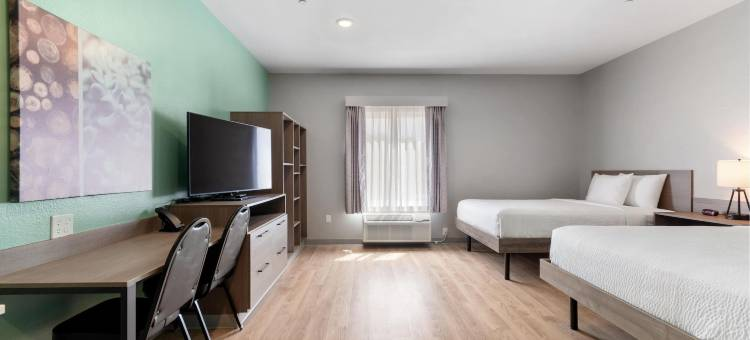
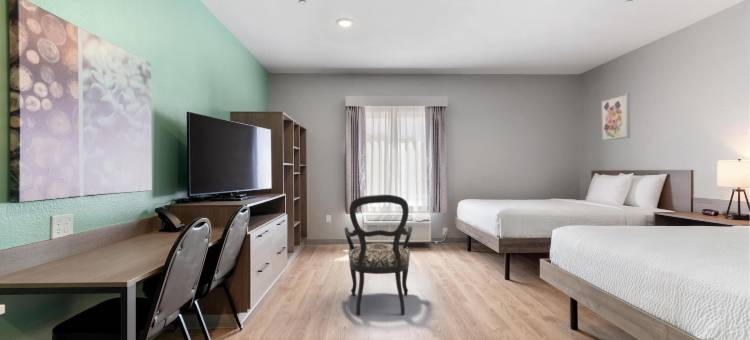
+ armchair [344,194,413,316]
+ wall art [600,92,631,142]
